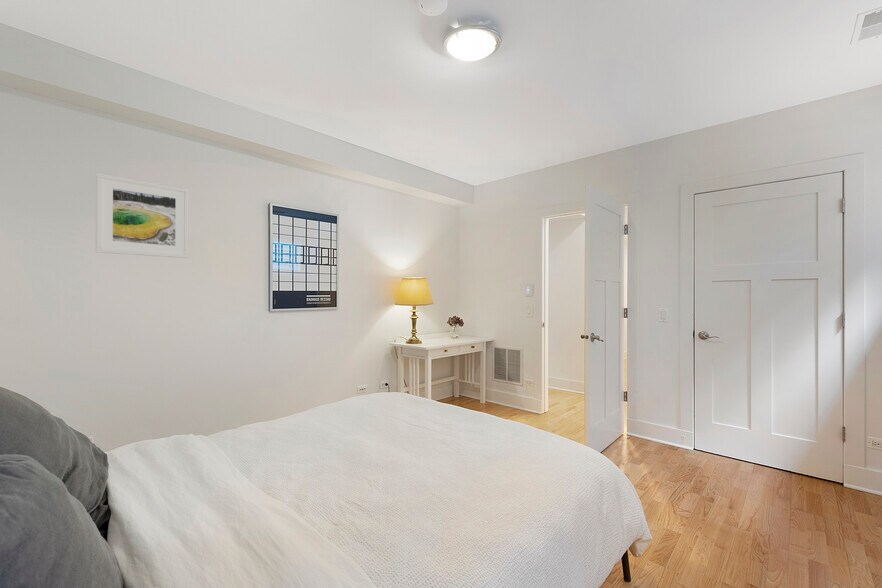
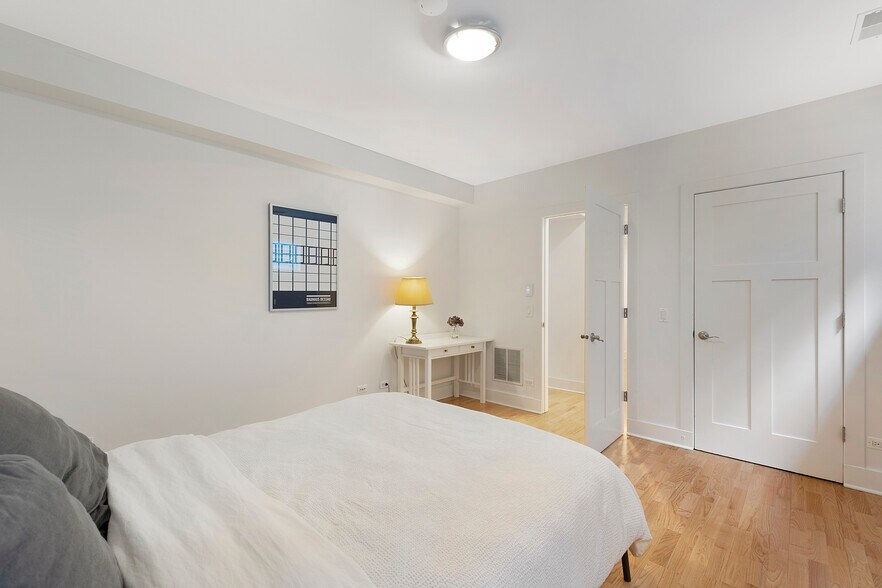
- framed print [95,172,190,259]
